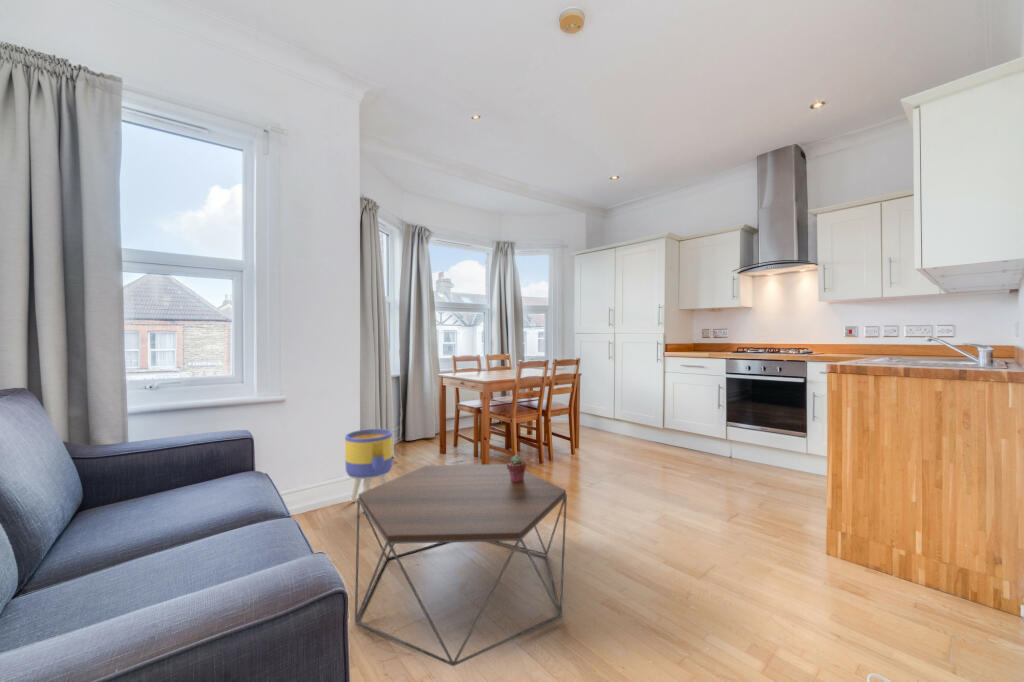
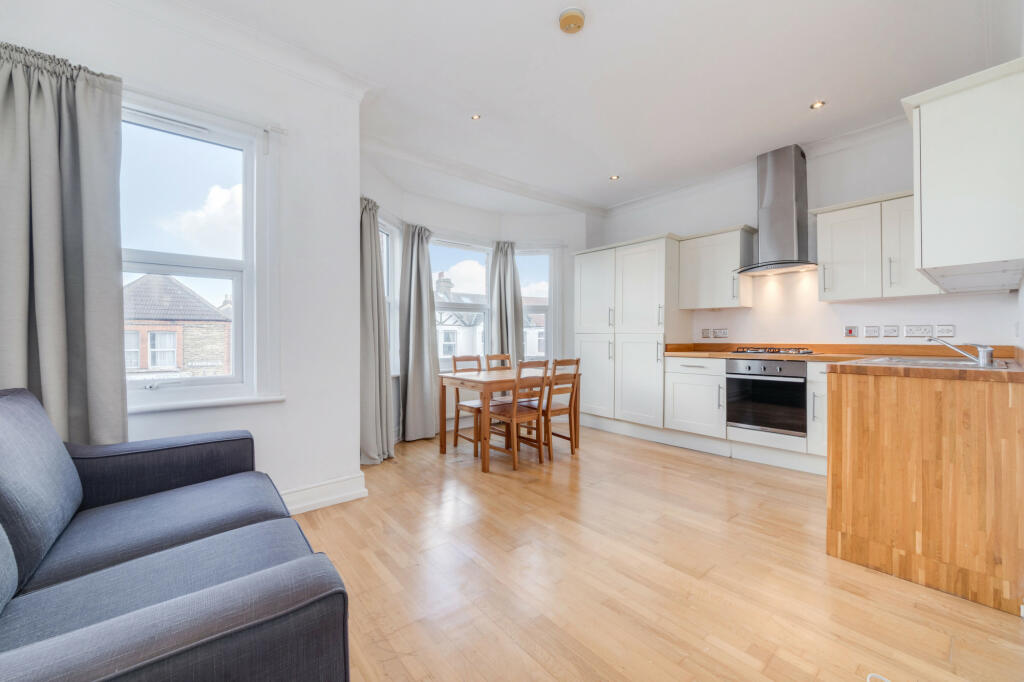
- potted succulent [506,454,527,483]
- coffee table [354,463,568,667]
- storage basket [344,428,393,513]
